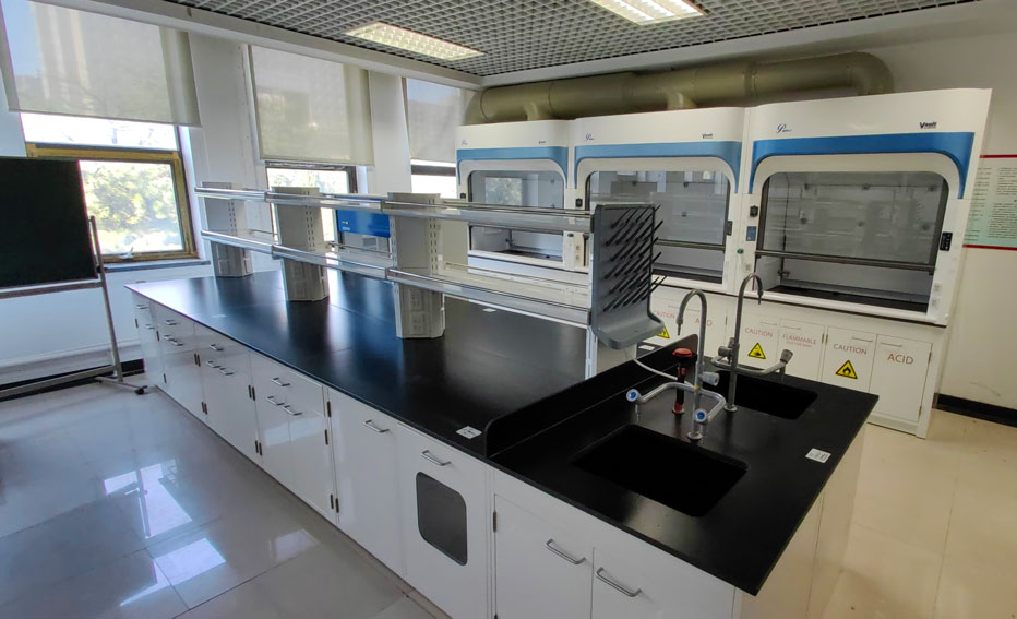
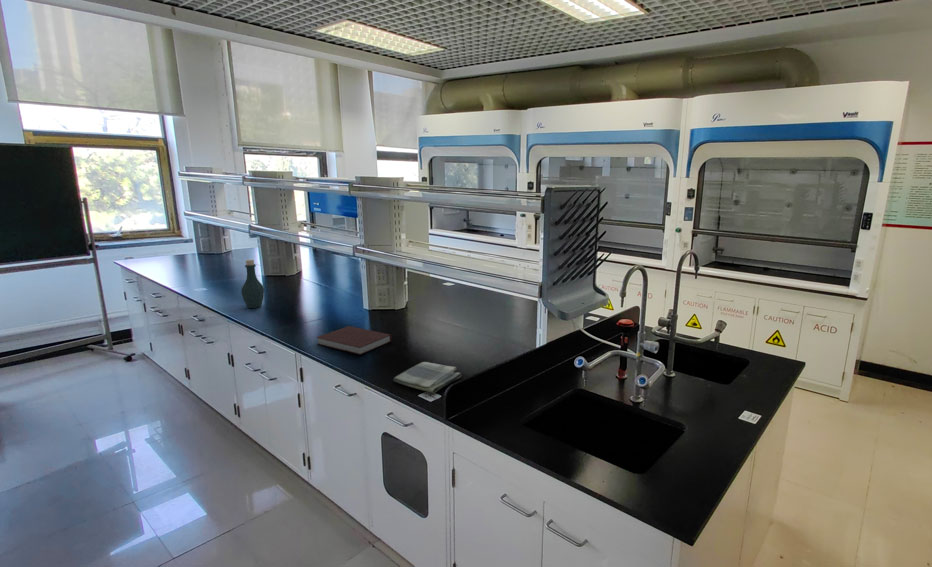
+ bottle [240,258,265,309]
+ dish towel [393,361,462,394]
+ notebook [315,325,392,356]
